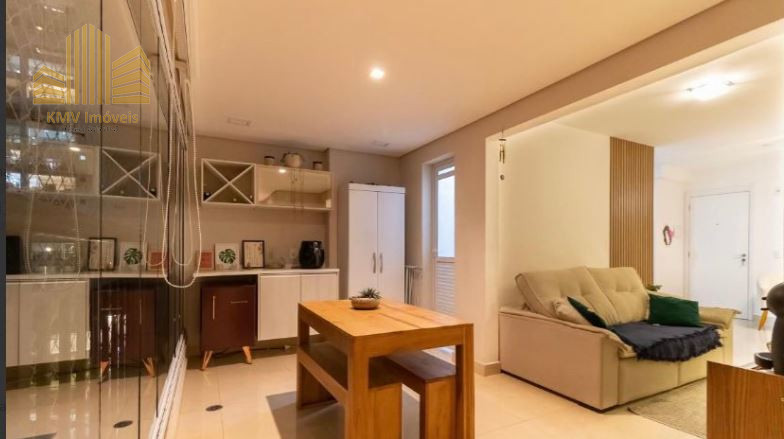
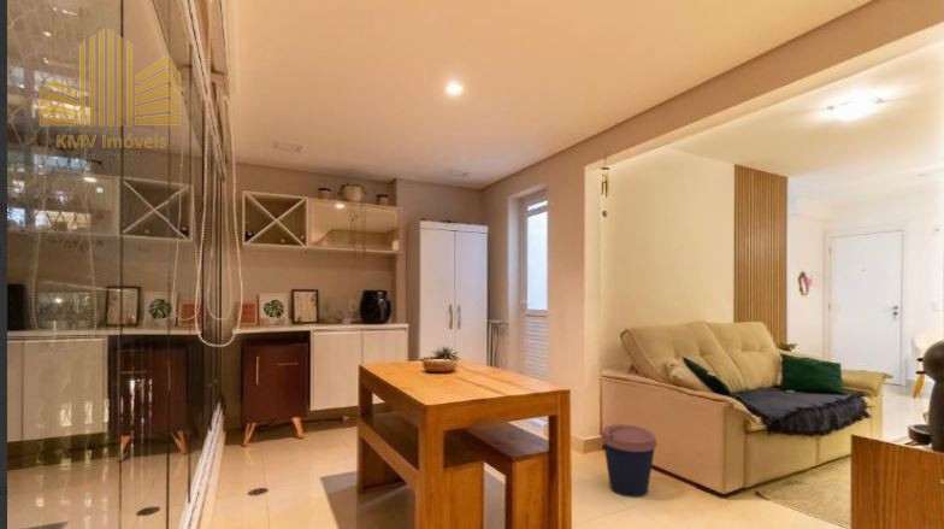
+ coffee cup [600,423,657,499]
